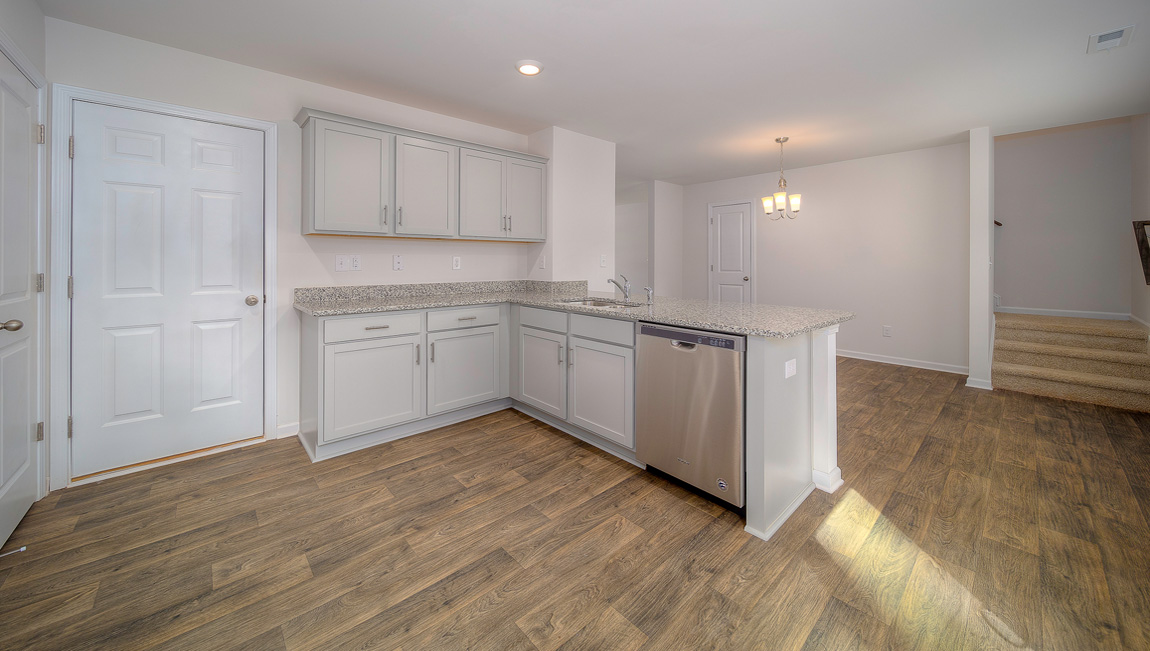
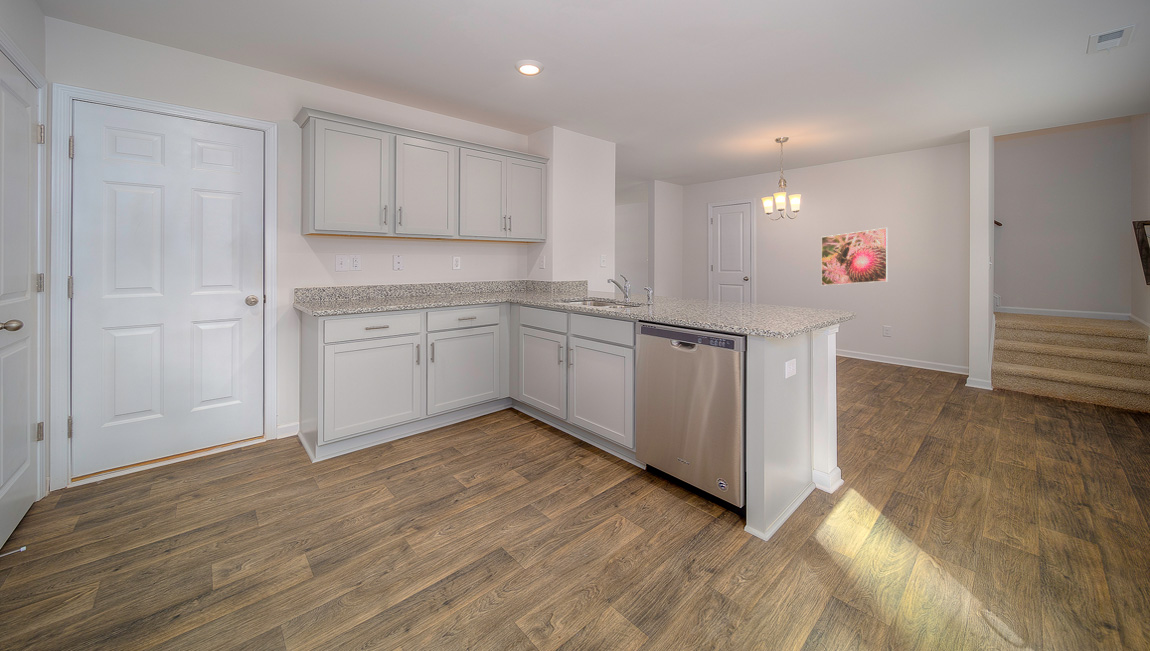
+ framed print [820,227,889,286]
